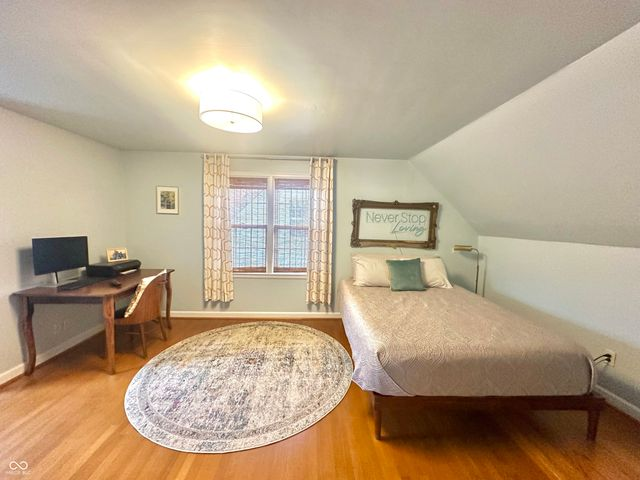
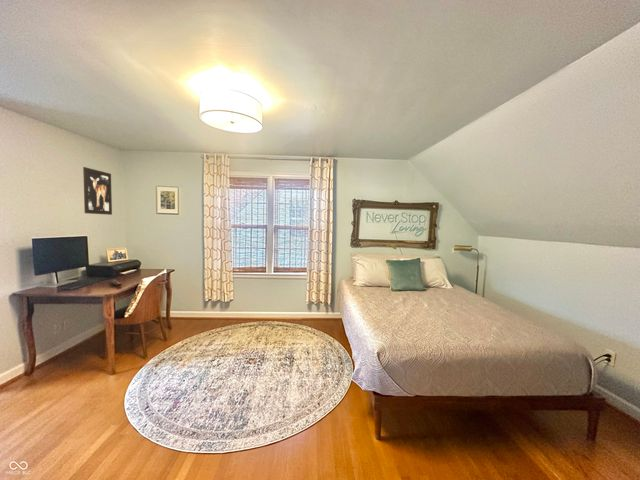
+ wall art [82,166,113,216]
